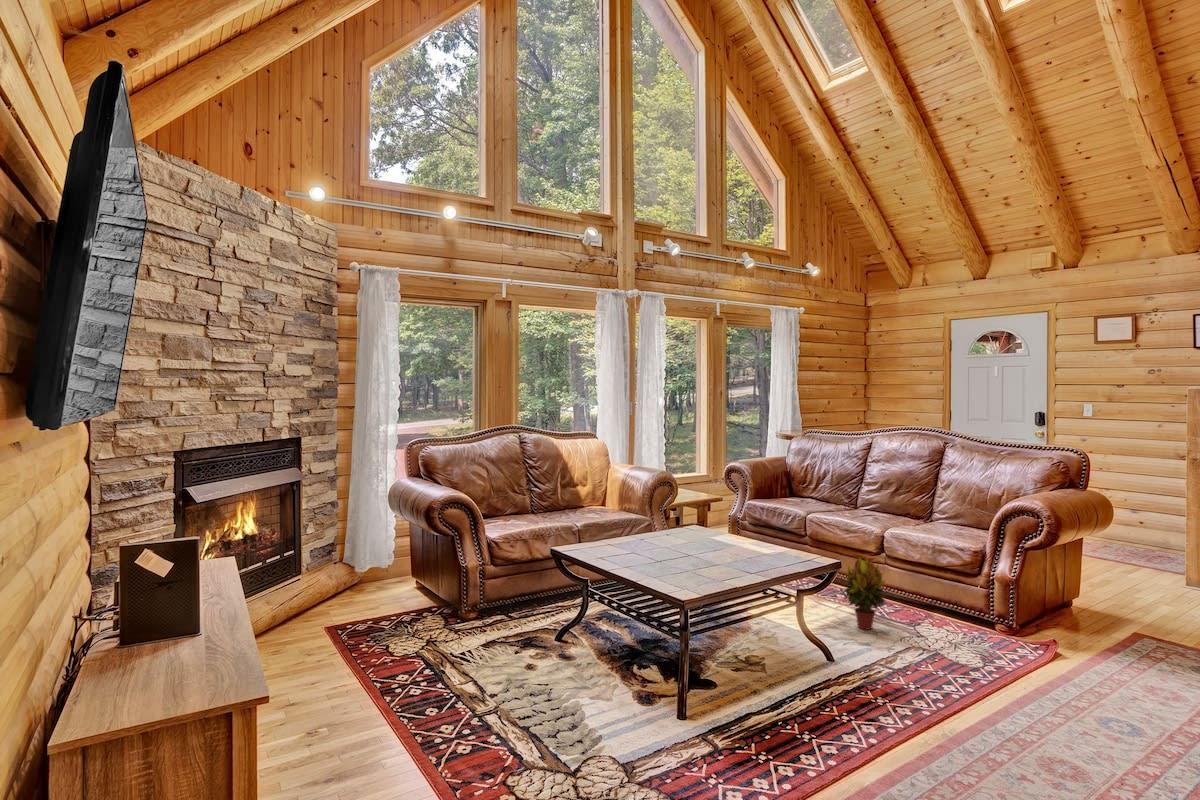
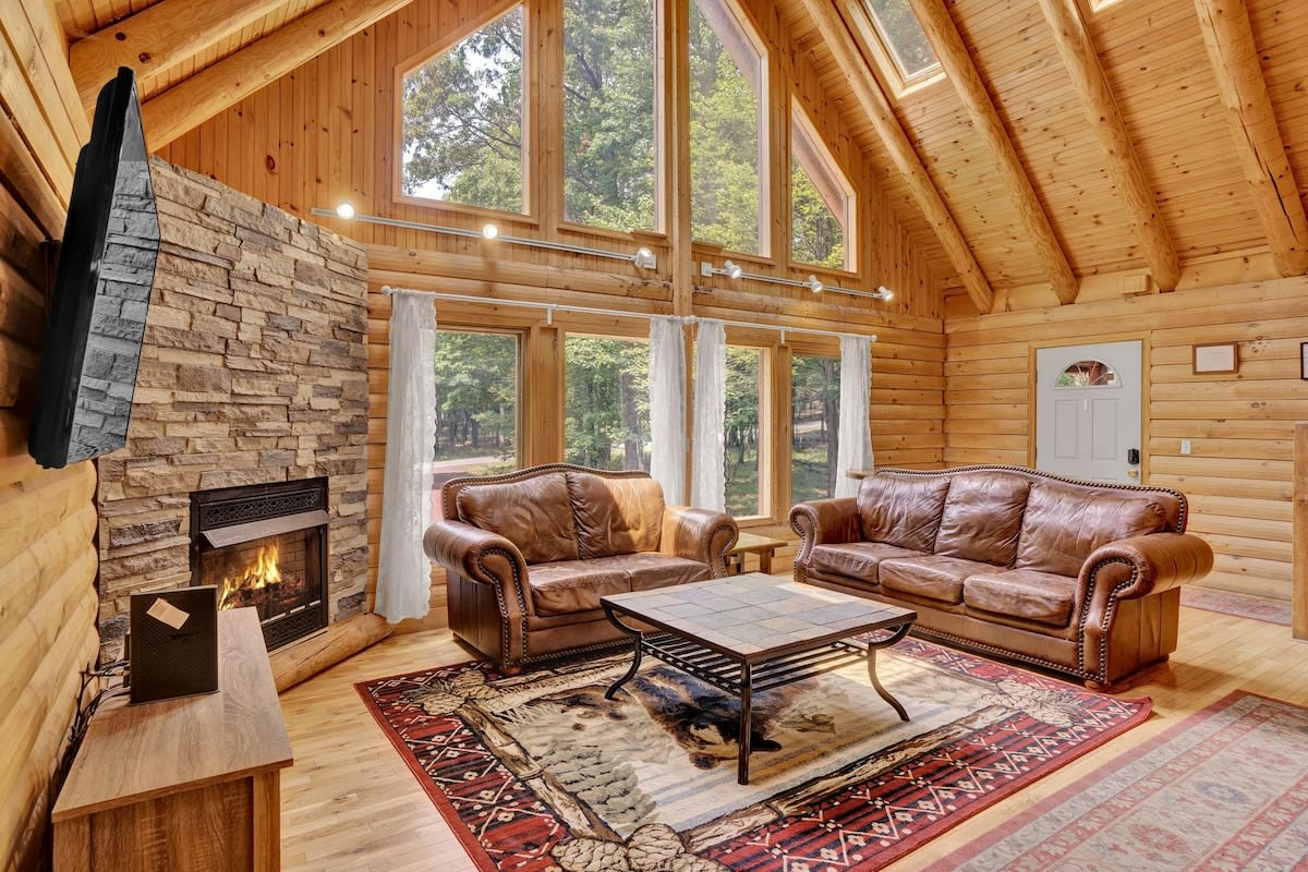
- potted plant [840,556,889,631]
